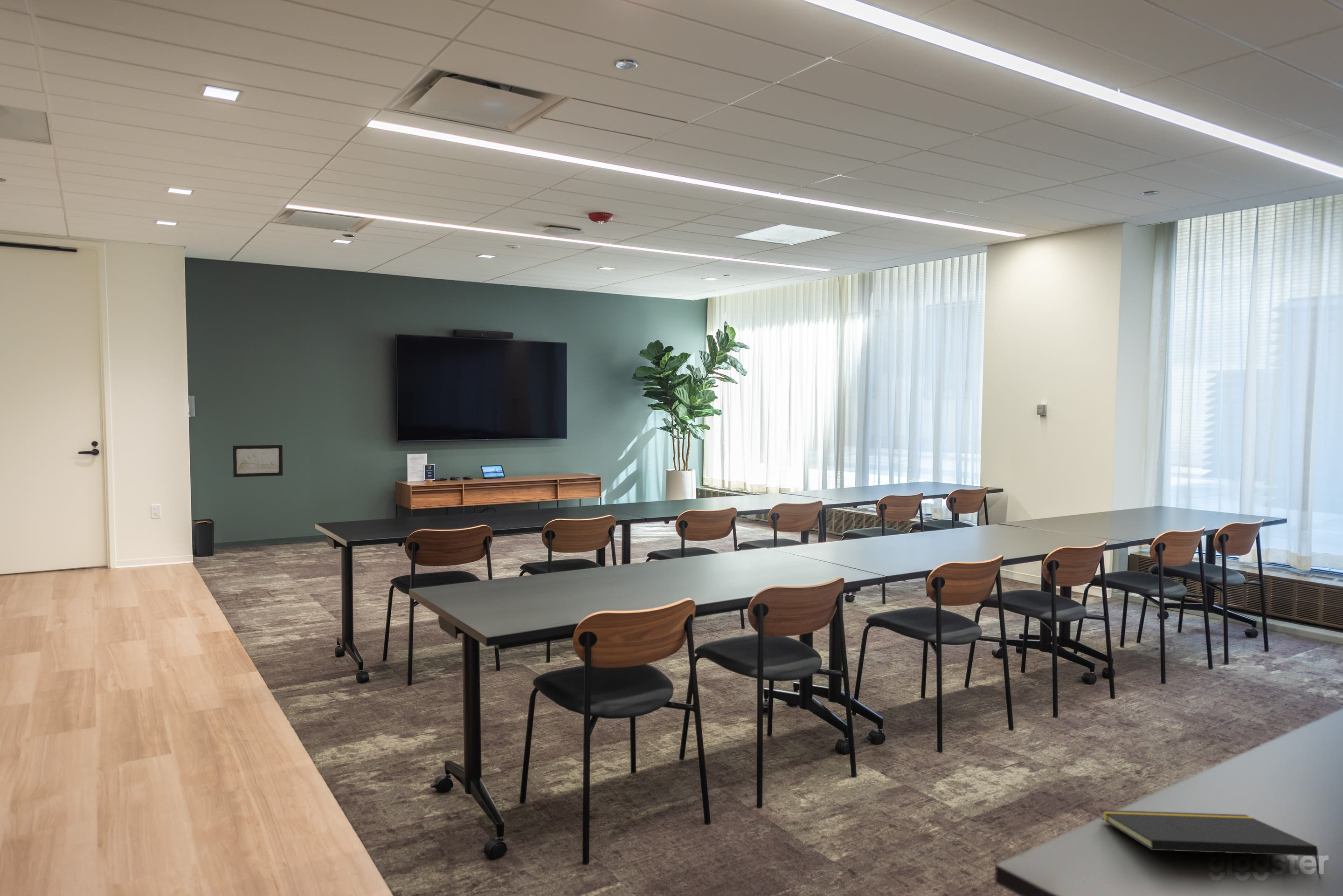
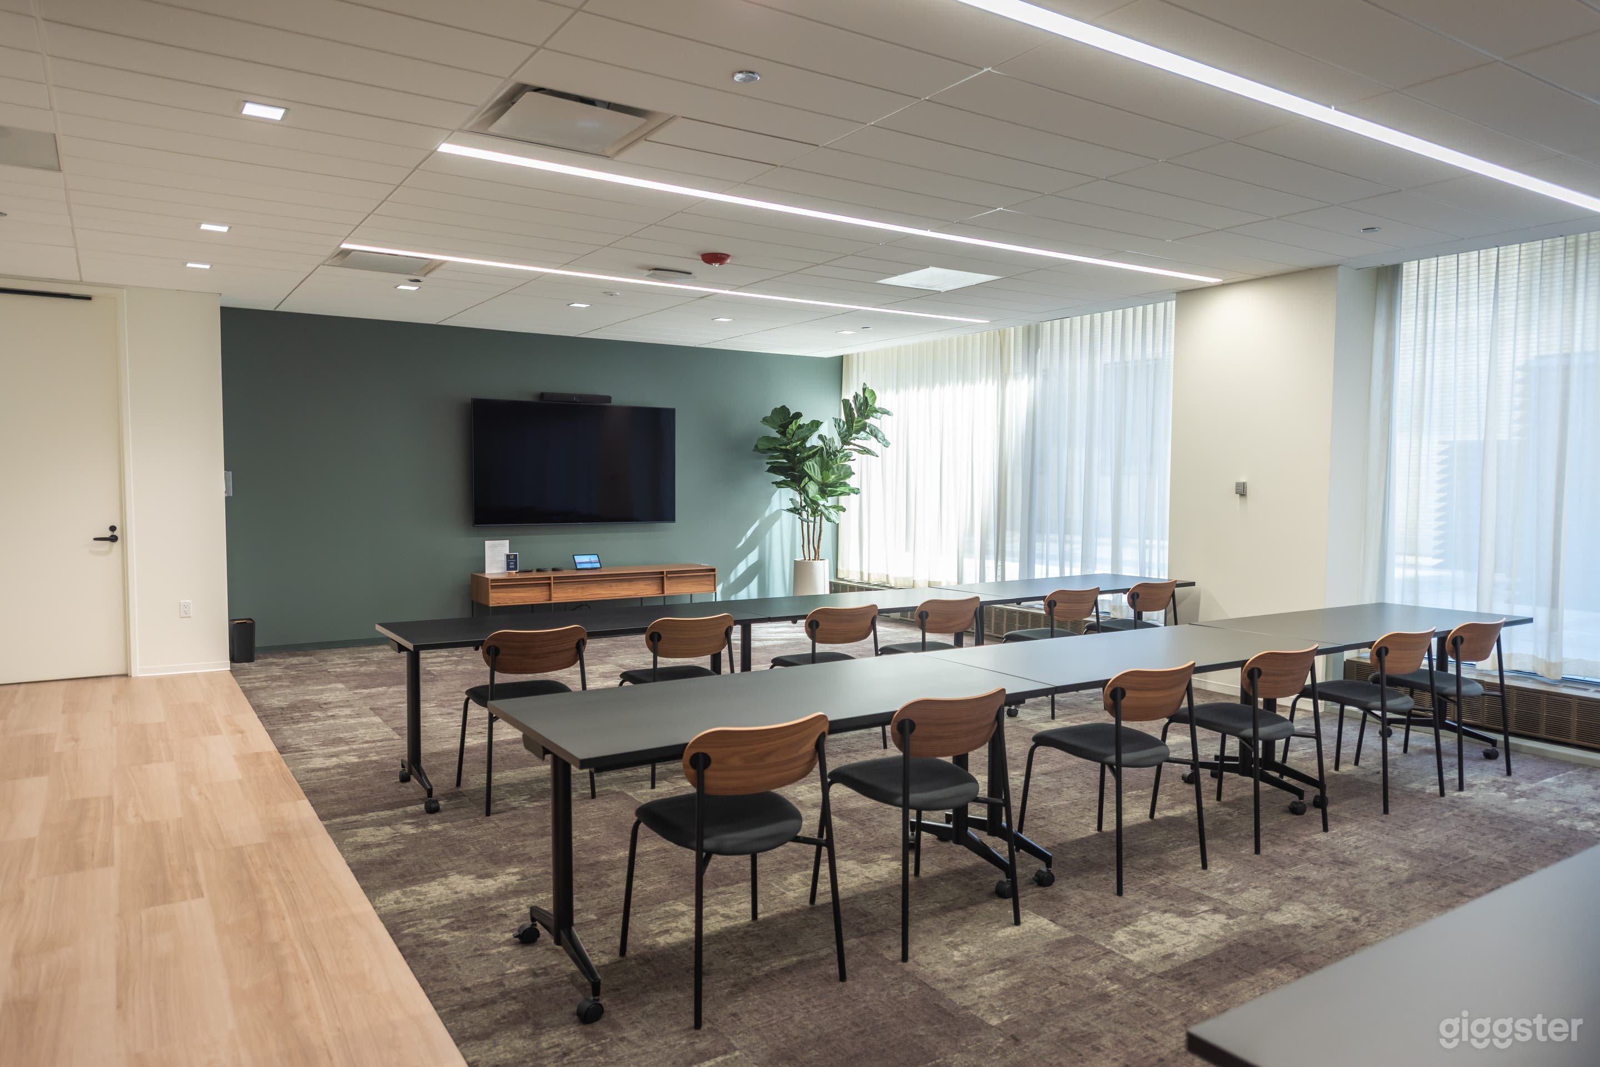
- notepad [1100,809,1321,878]
- wall art [232,445,283,478]
